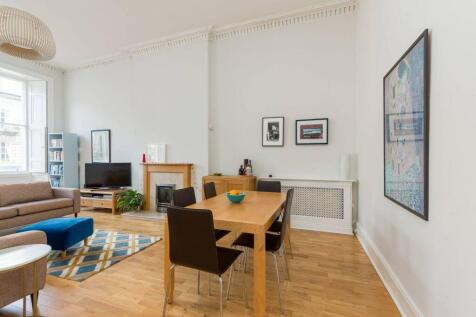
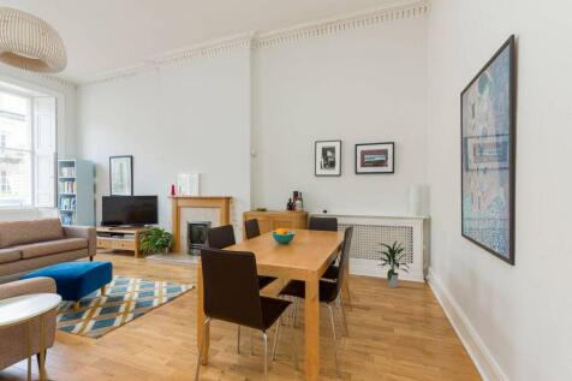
+ indoor plant [374,238,411,288]
